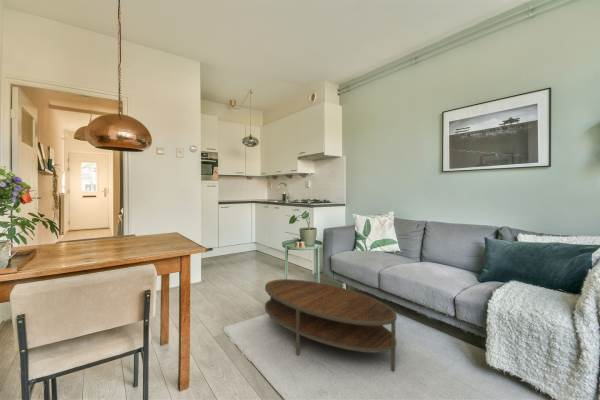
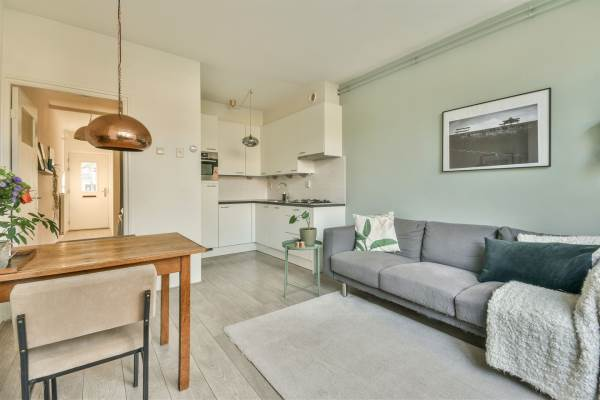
- coffee table [264,278,398,373]
